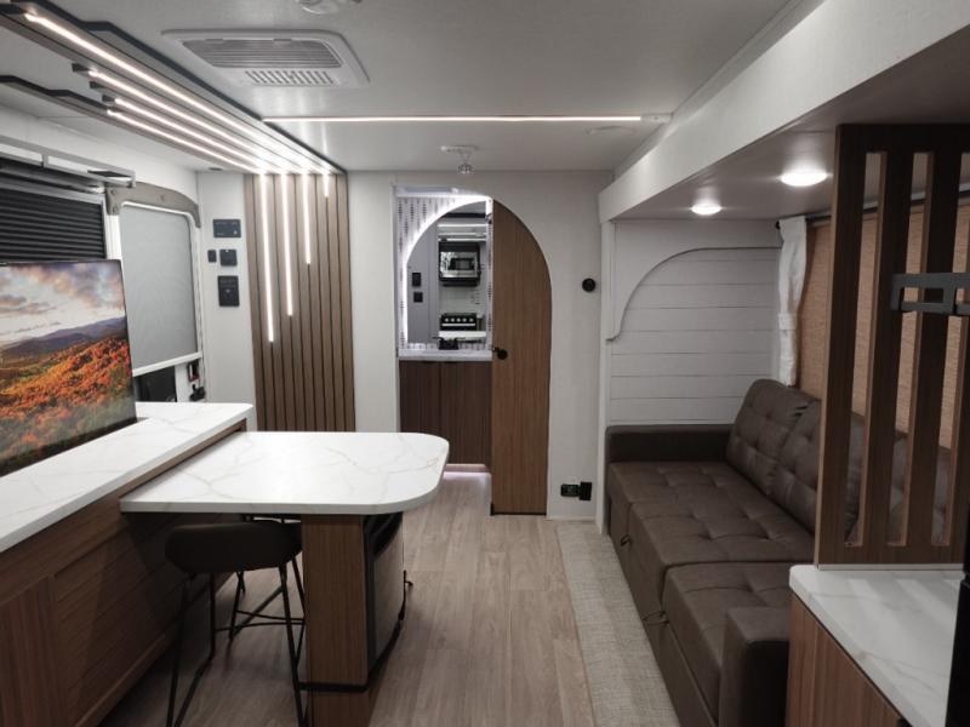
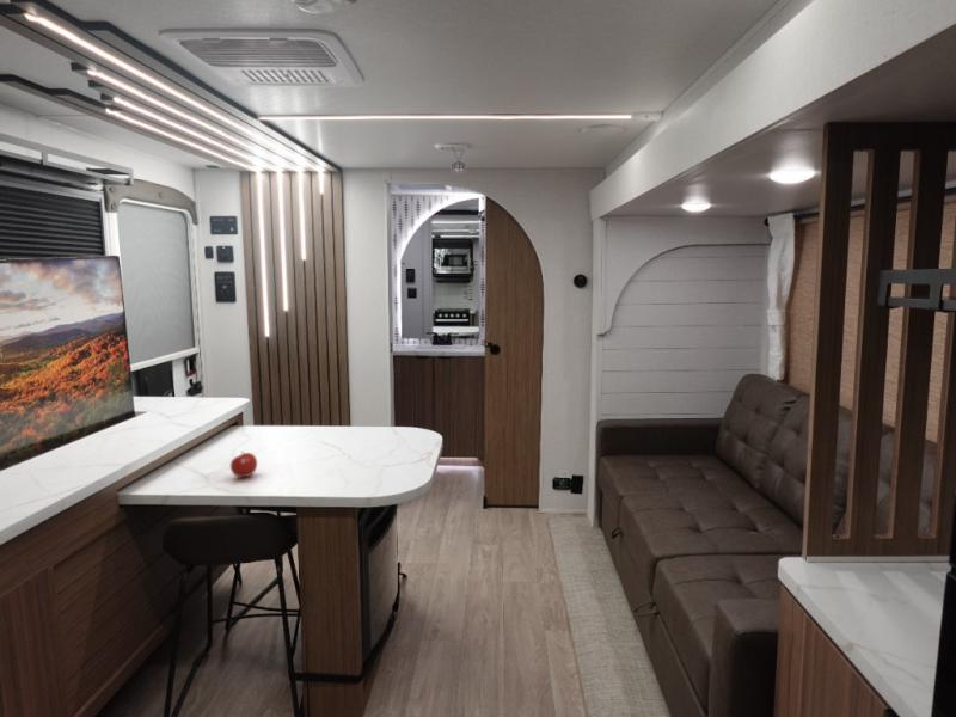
+ fruit [229,449,258,479]
